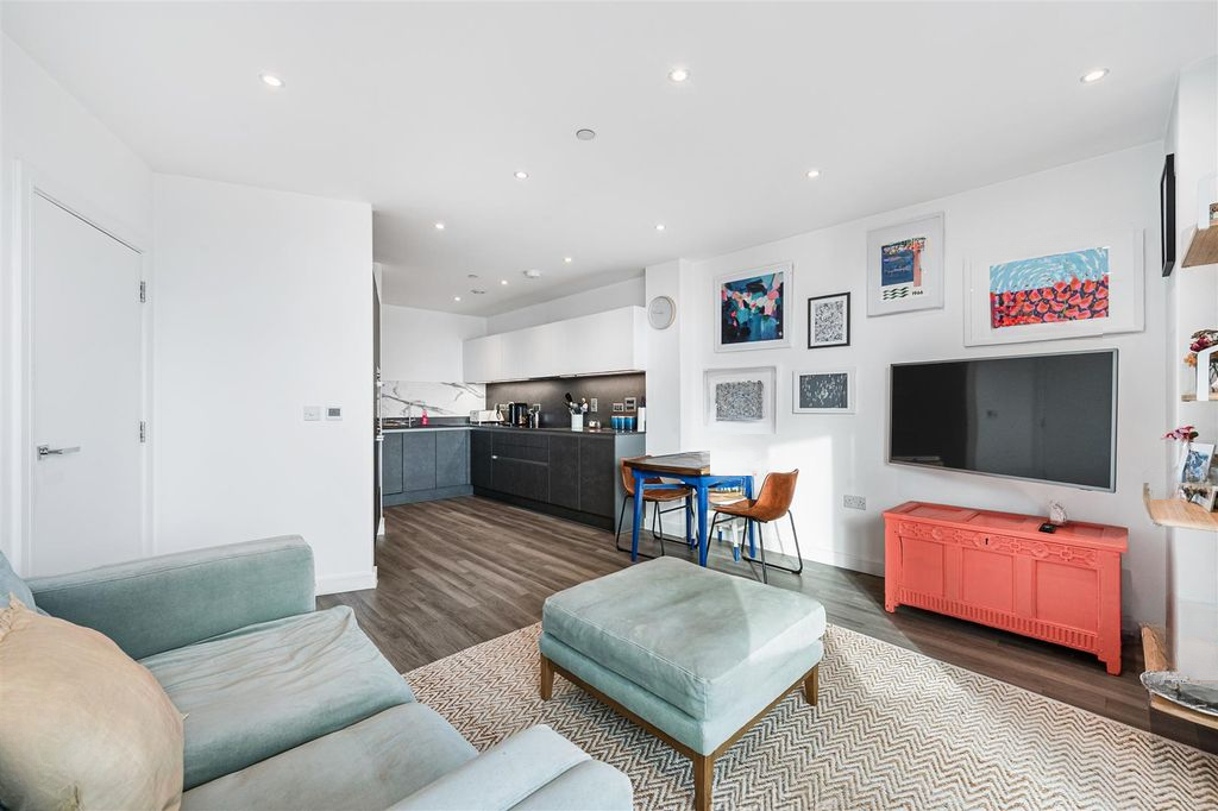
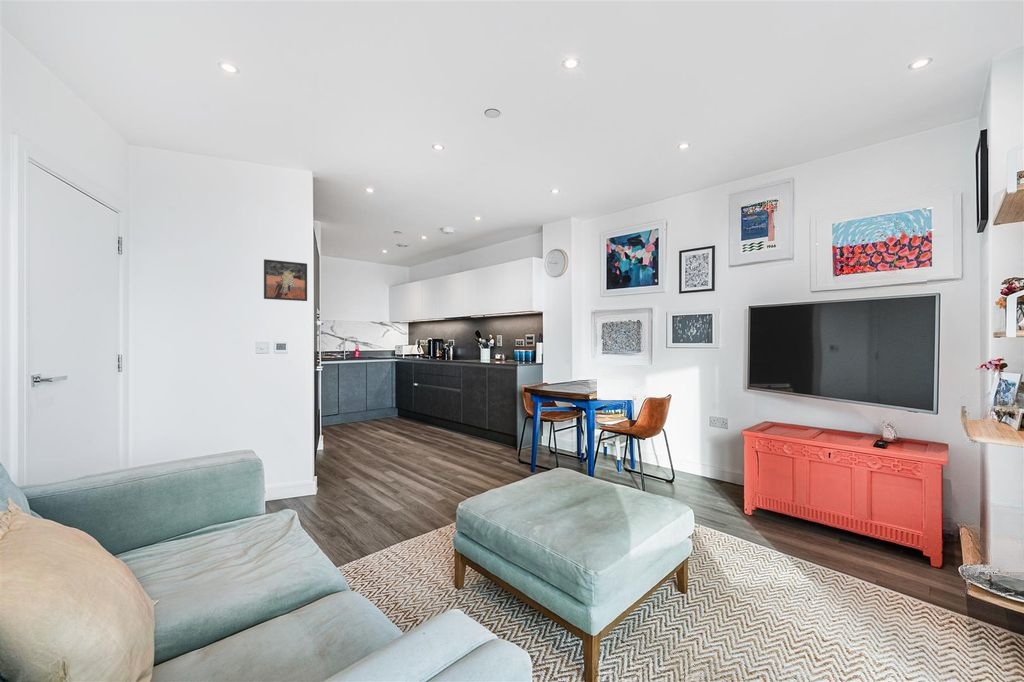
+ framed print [263,258,308,302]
